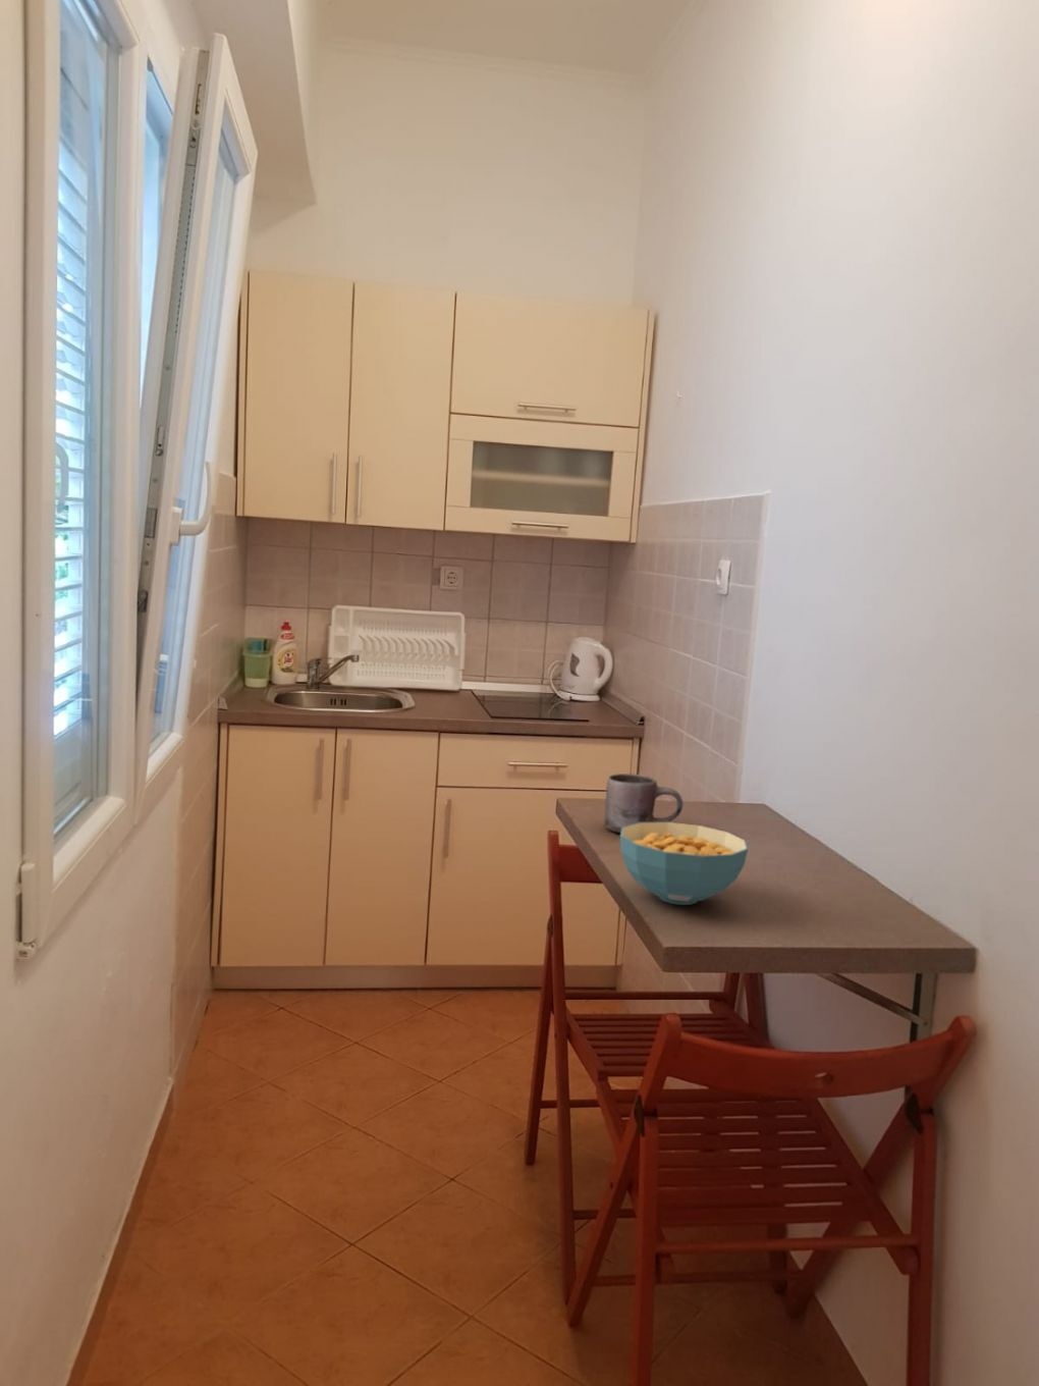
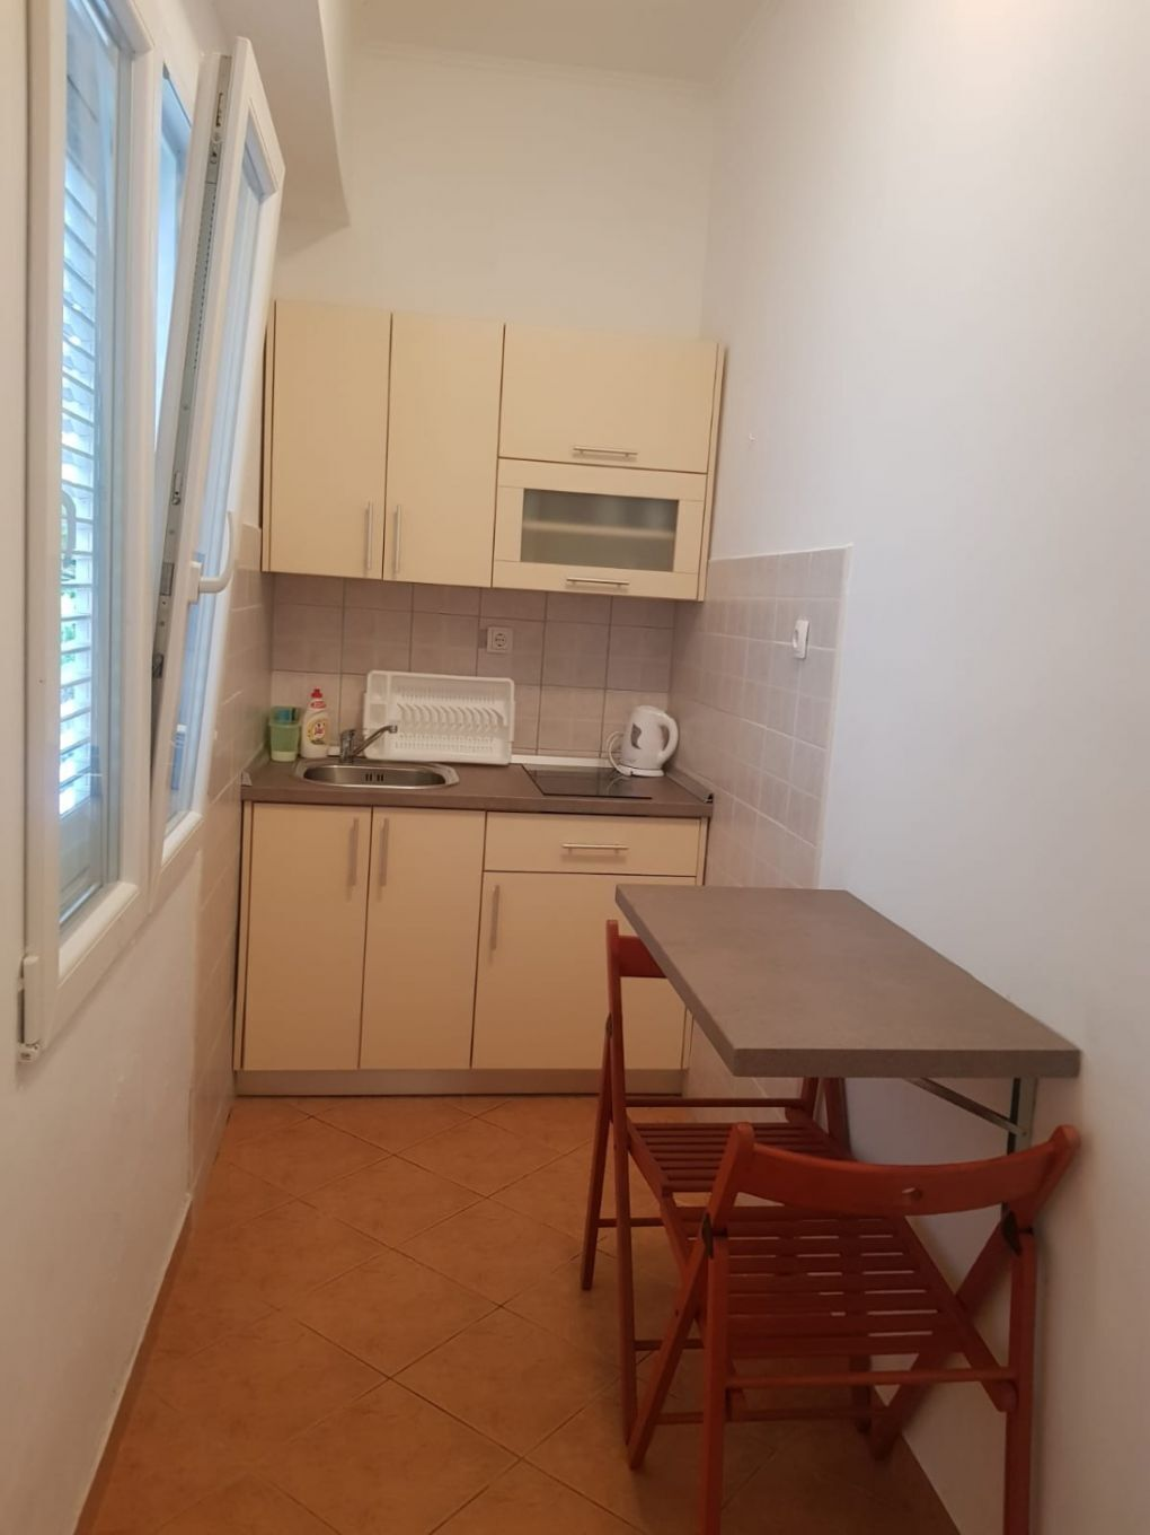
- cereal bowl [619,822,749,906]
- mug [604,773,683,834]
